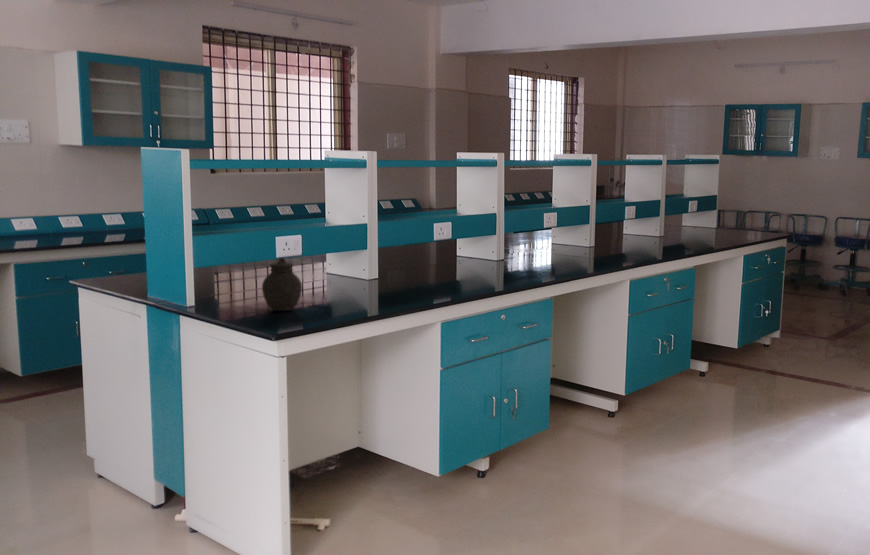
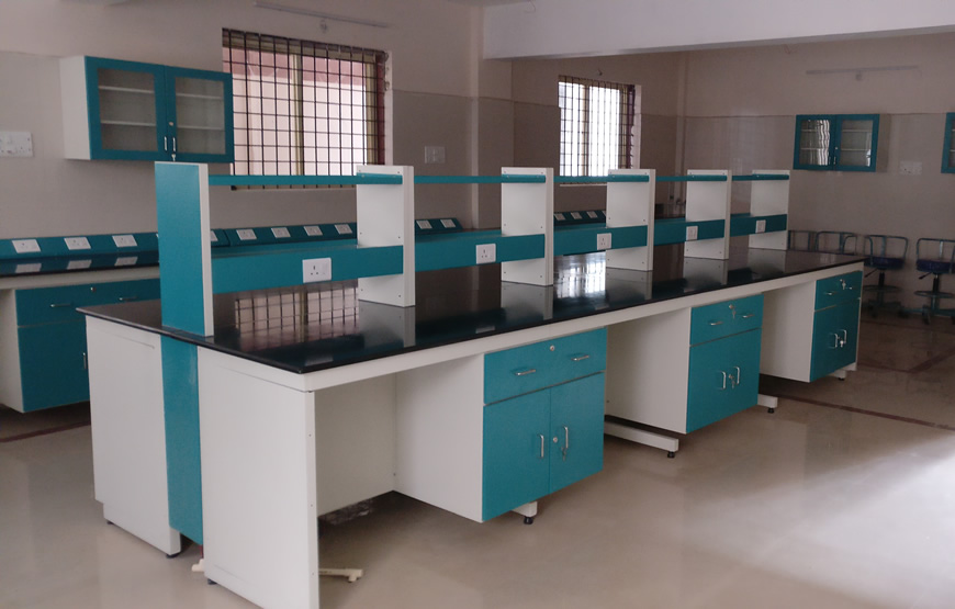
- jar [261,257,303,312]
